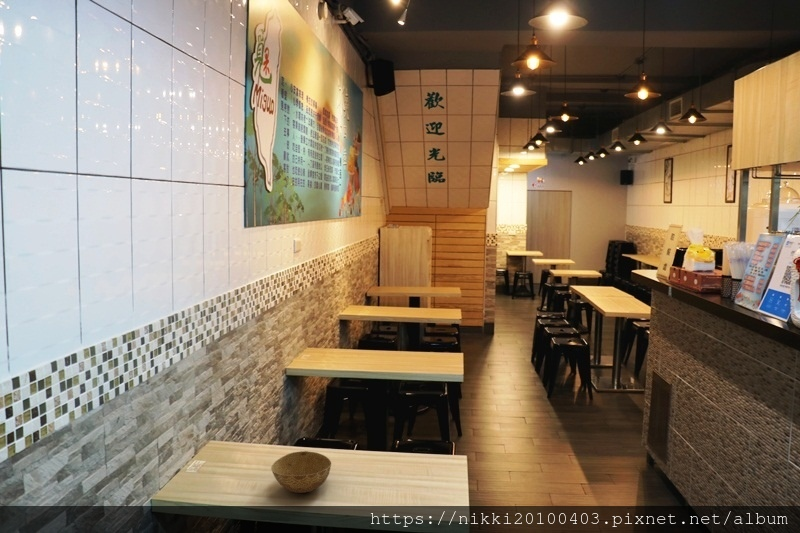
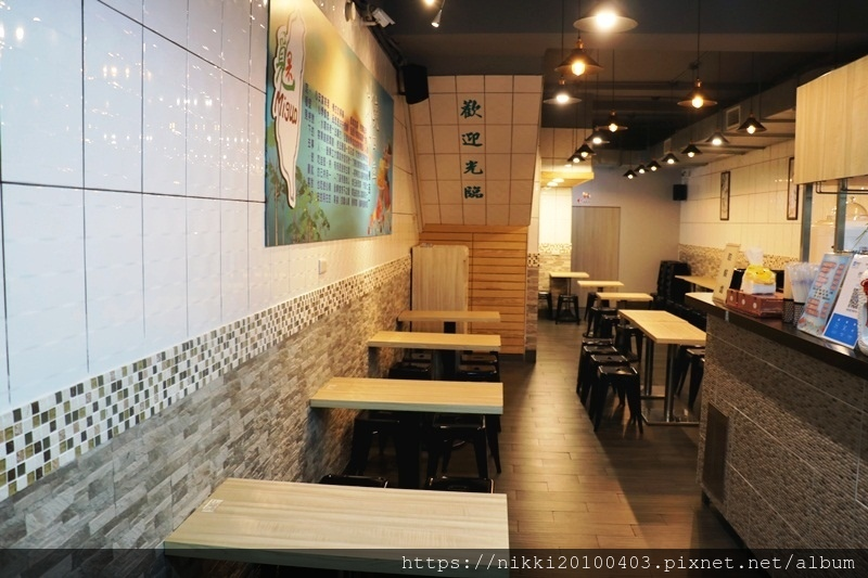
- bowl [270,450,332,494]
